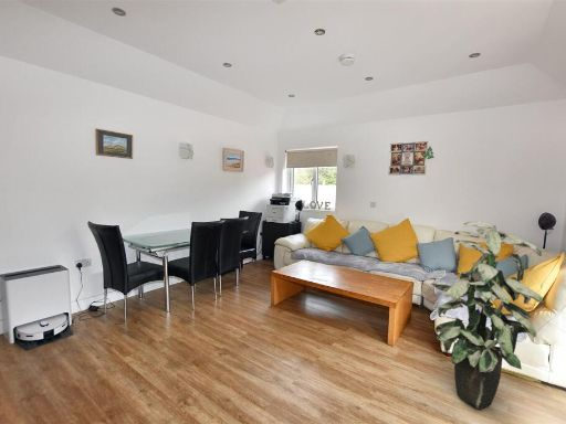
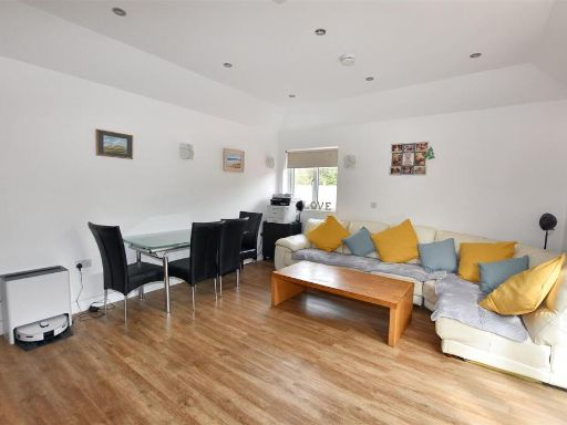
- indoor plant [430,221,544,410]
